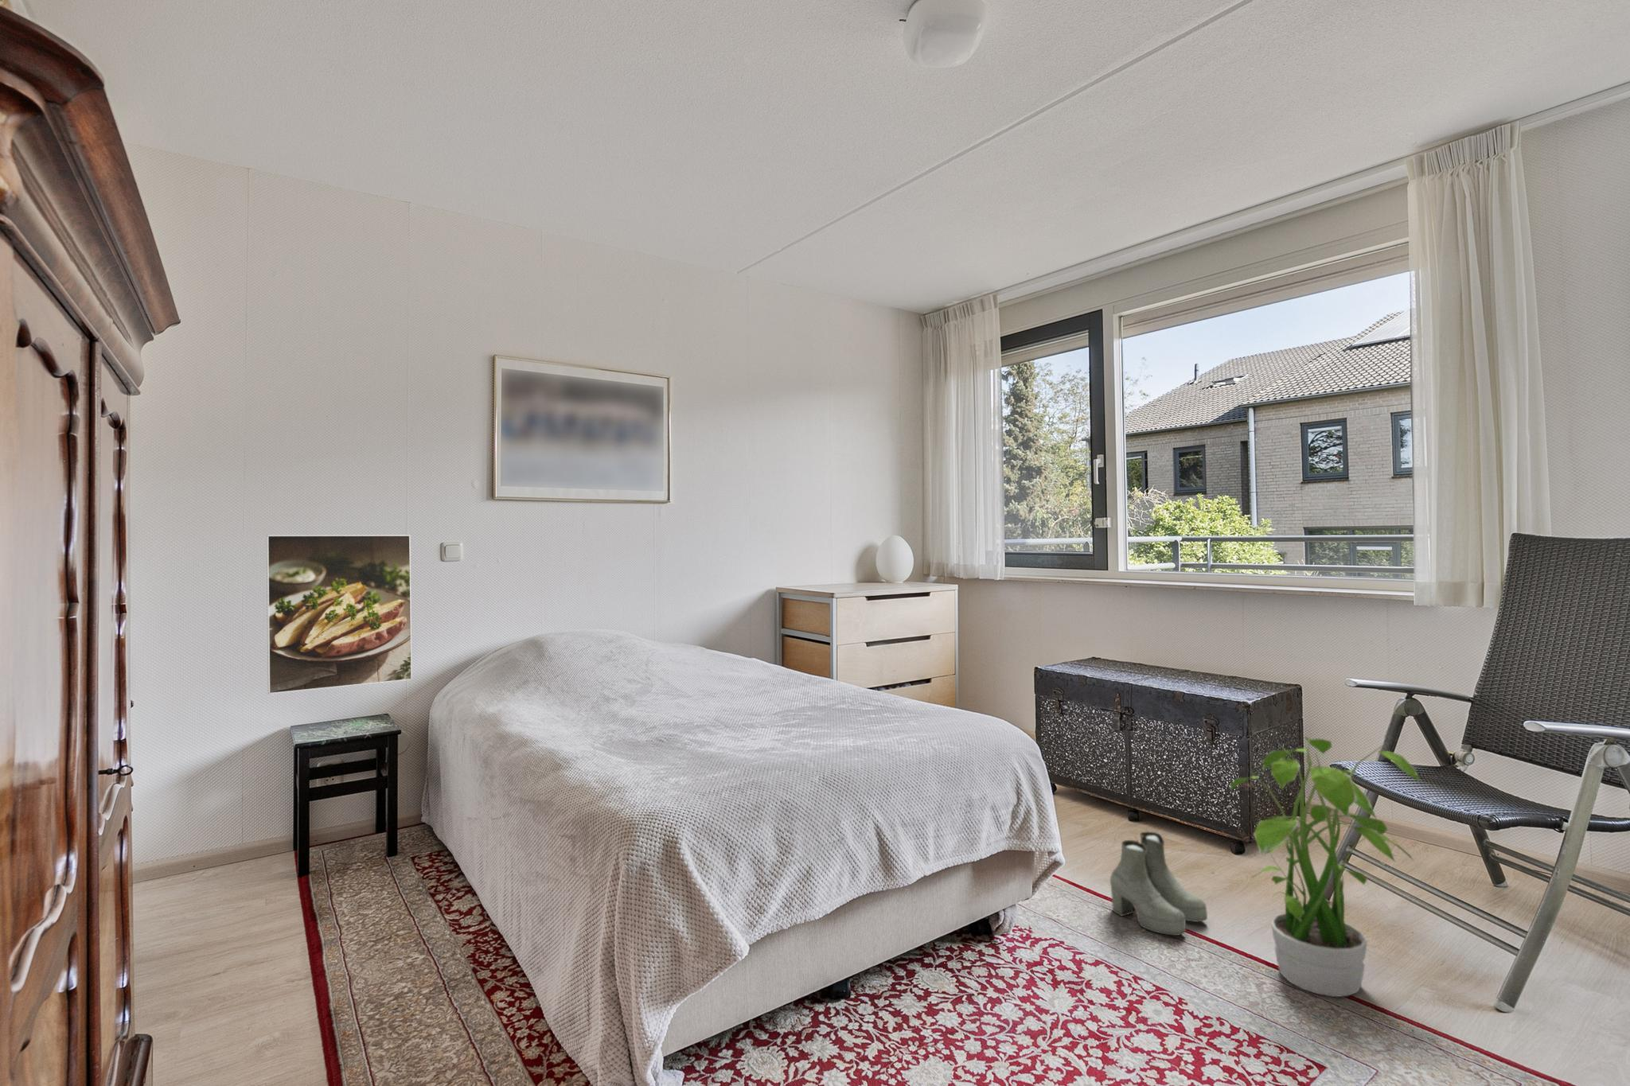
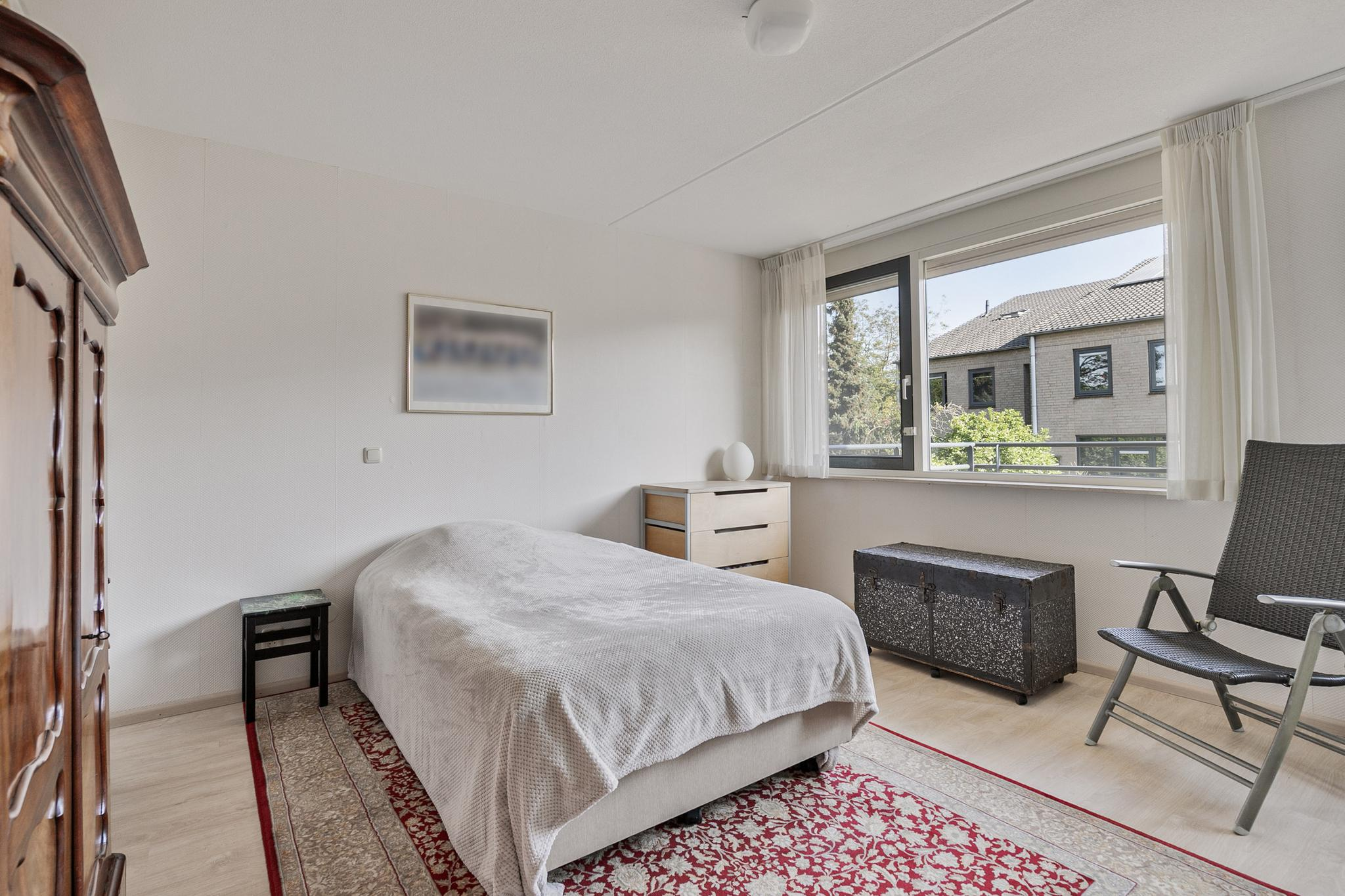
- boots [1109,830,1208,937]
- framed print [265,533,413,695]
- potted plant [1229,736,1422,998]
